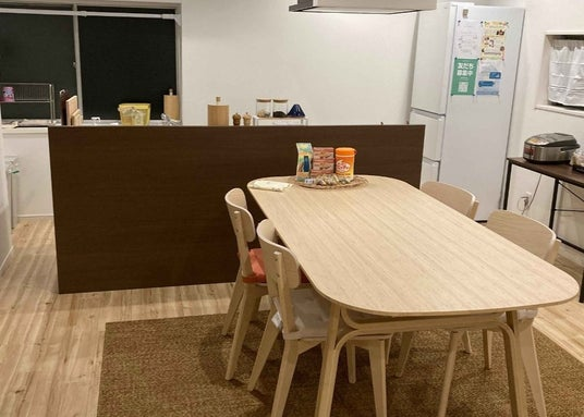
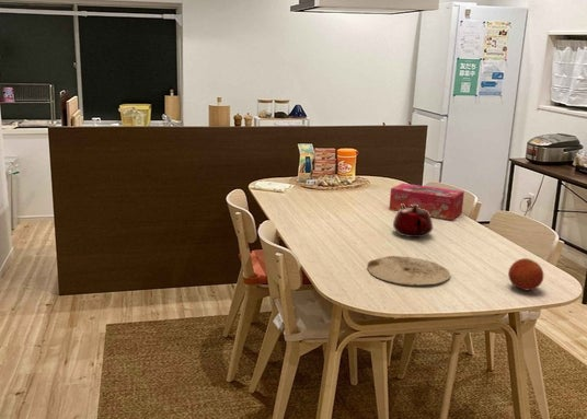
+ plate [366,255,451,286]
+ fruit [507,257,544,291]
+ tissue box [388,183,465,221]
+ teapot [392,203,434,238]
